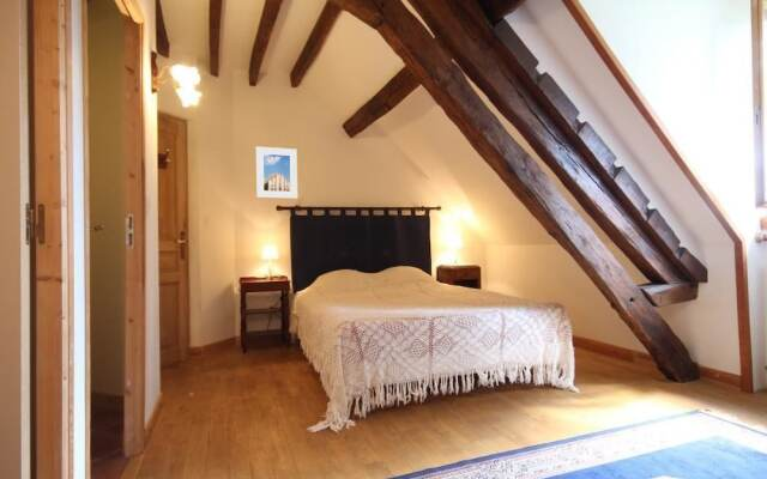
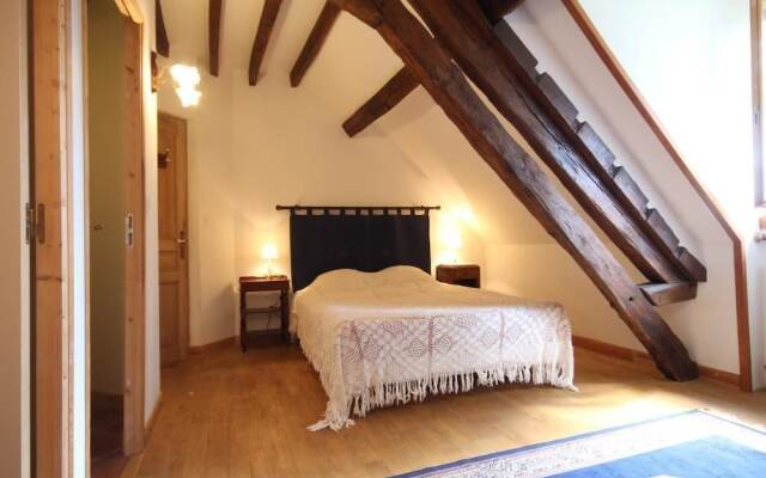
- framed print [255,145,298,200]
